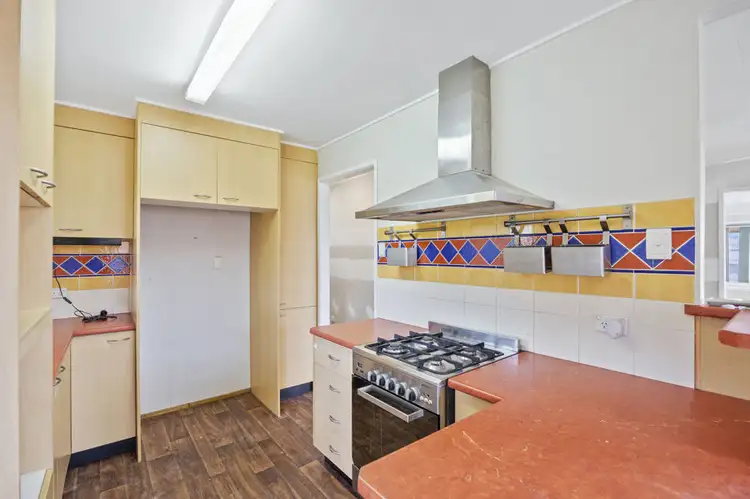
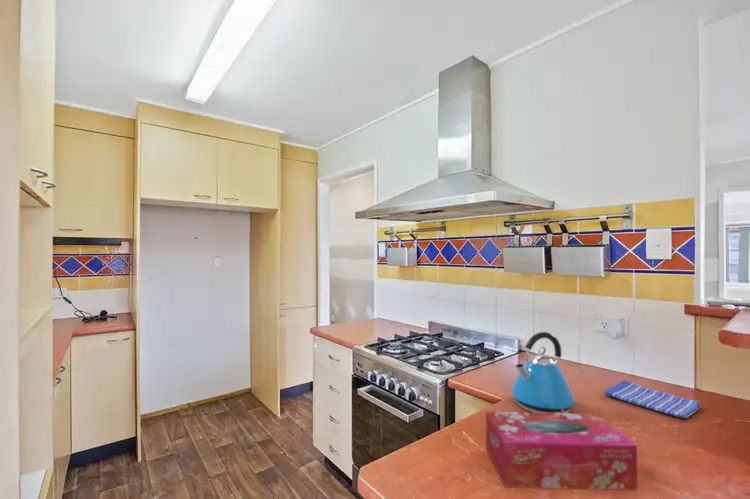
+ dish towel [603,379,701,419]
+ kettle [510,331,576,413]
+ tissue box [485,411,638,491]
